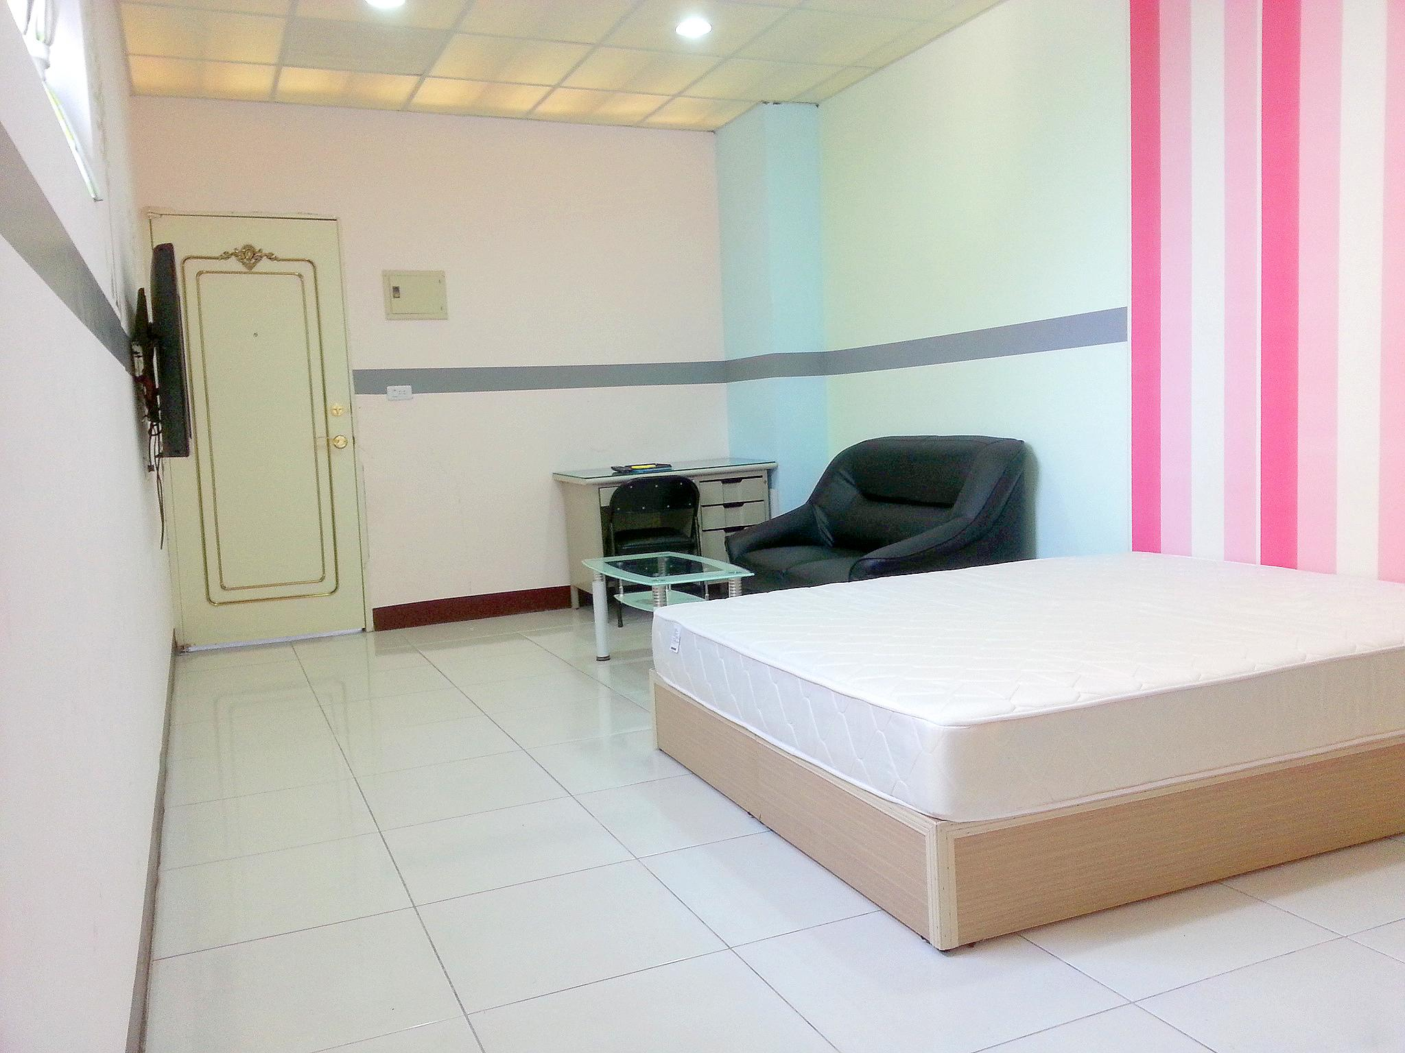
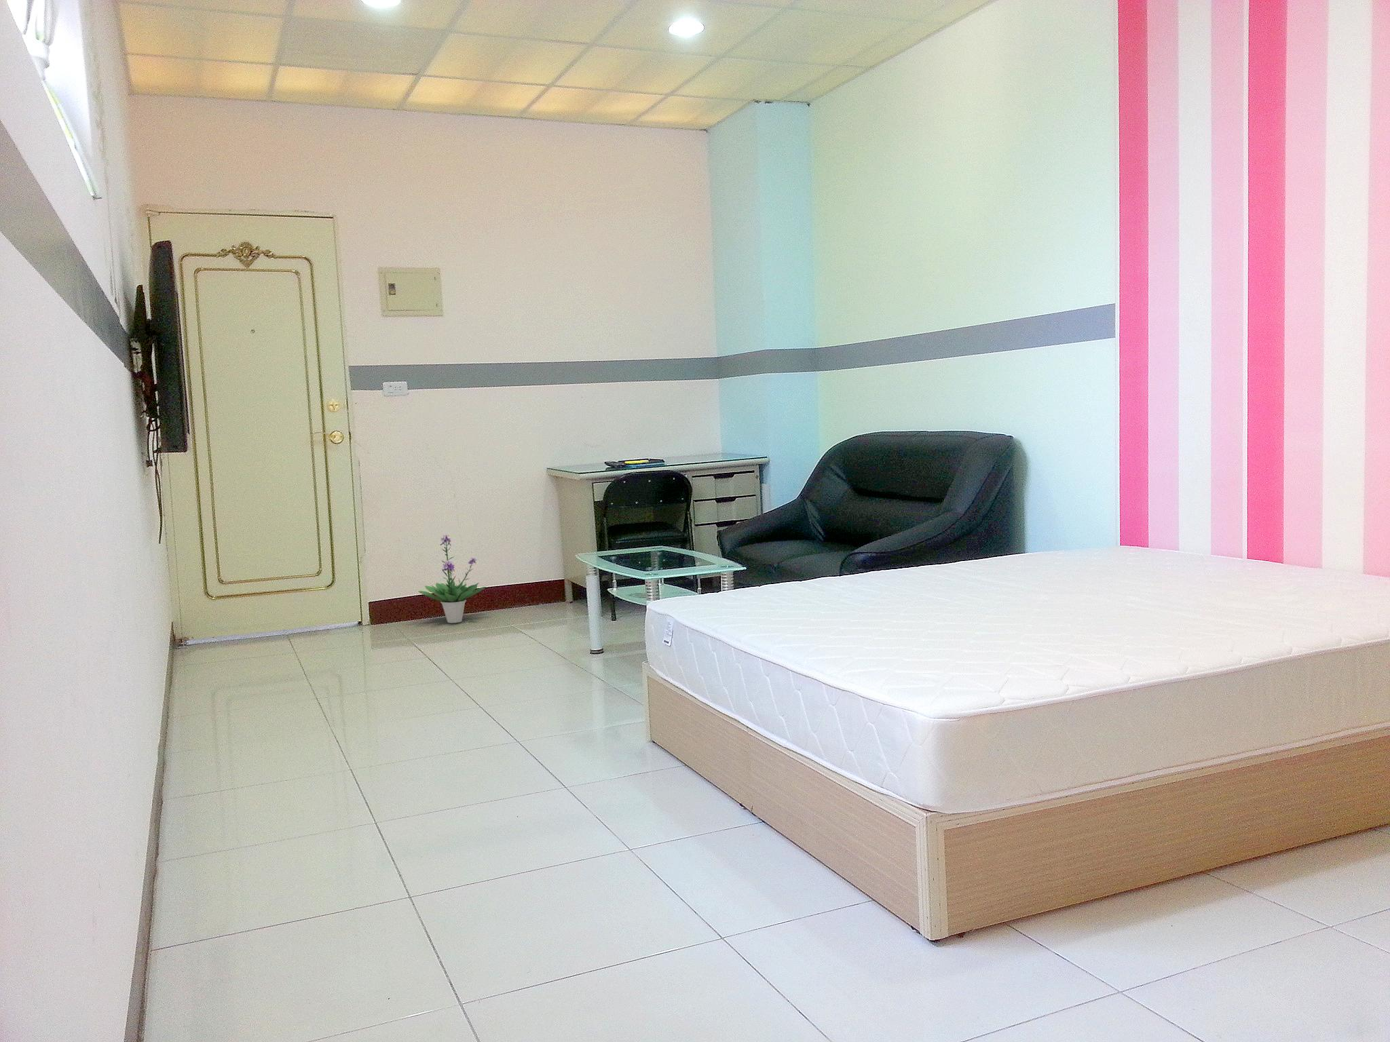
+ potted plant [417,534,487,624]
